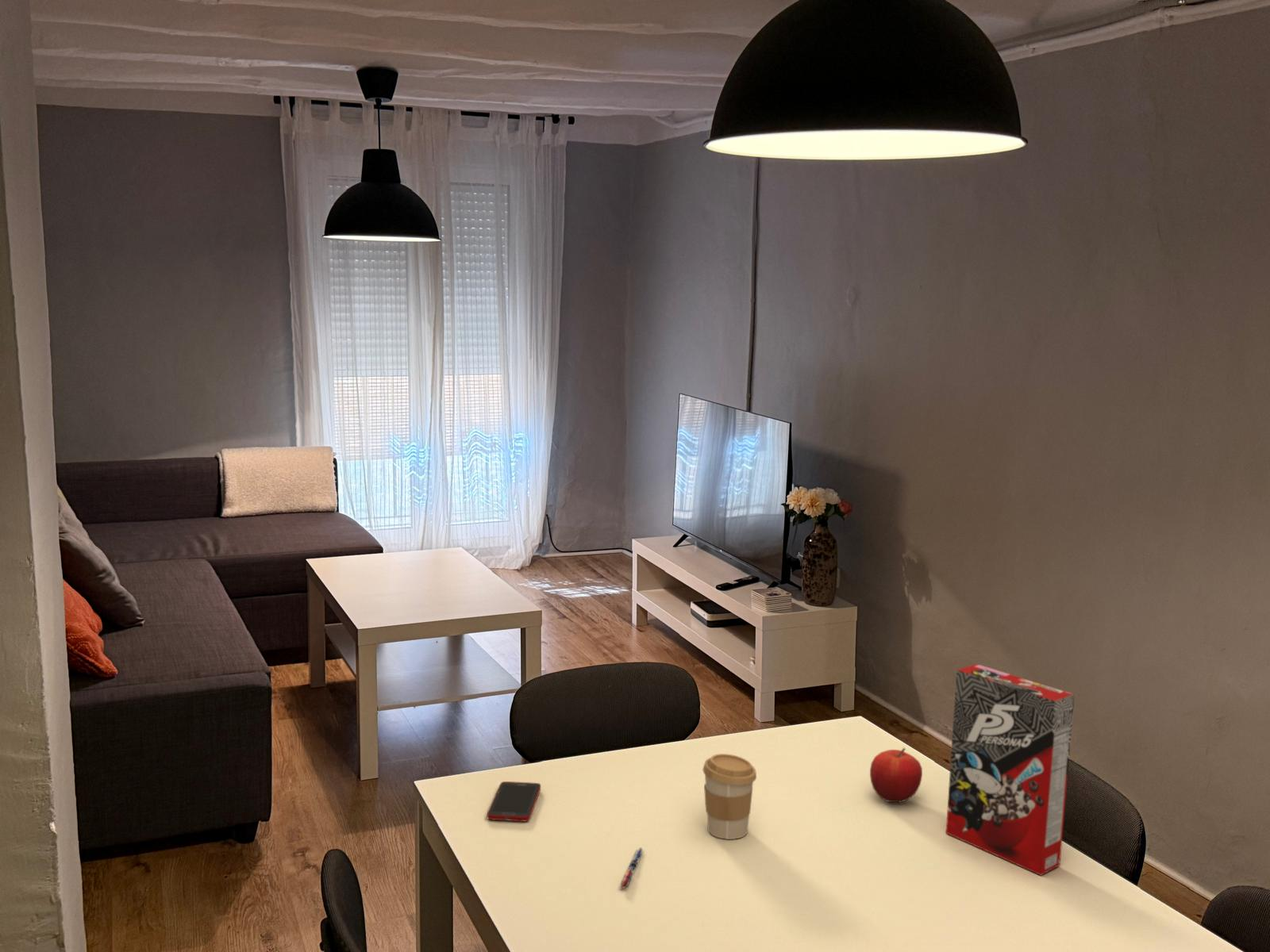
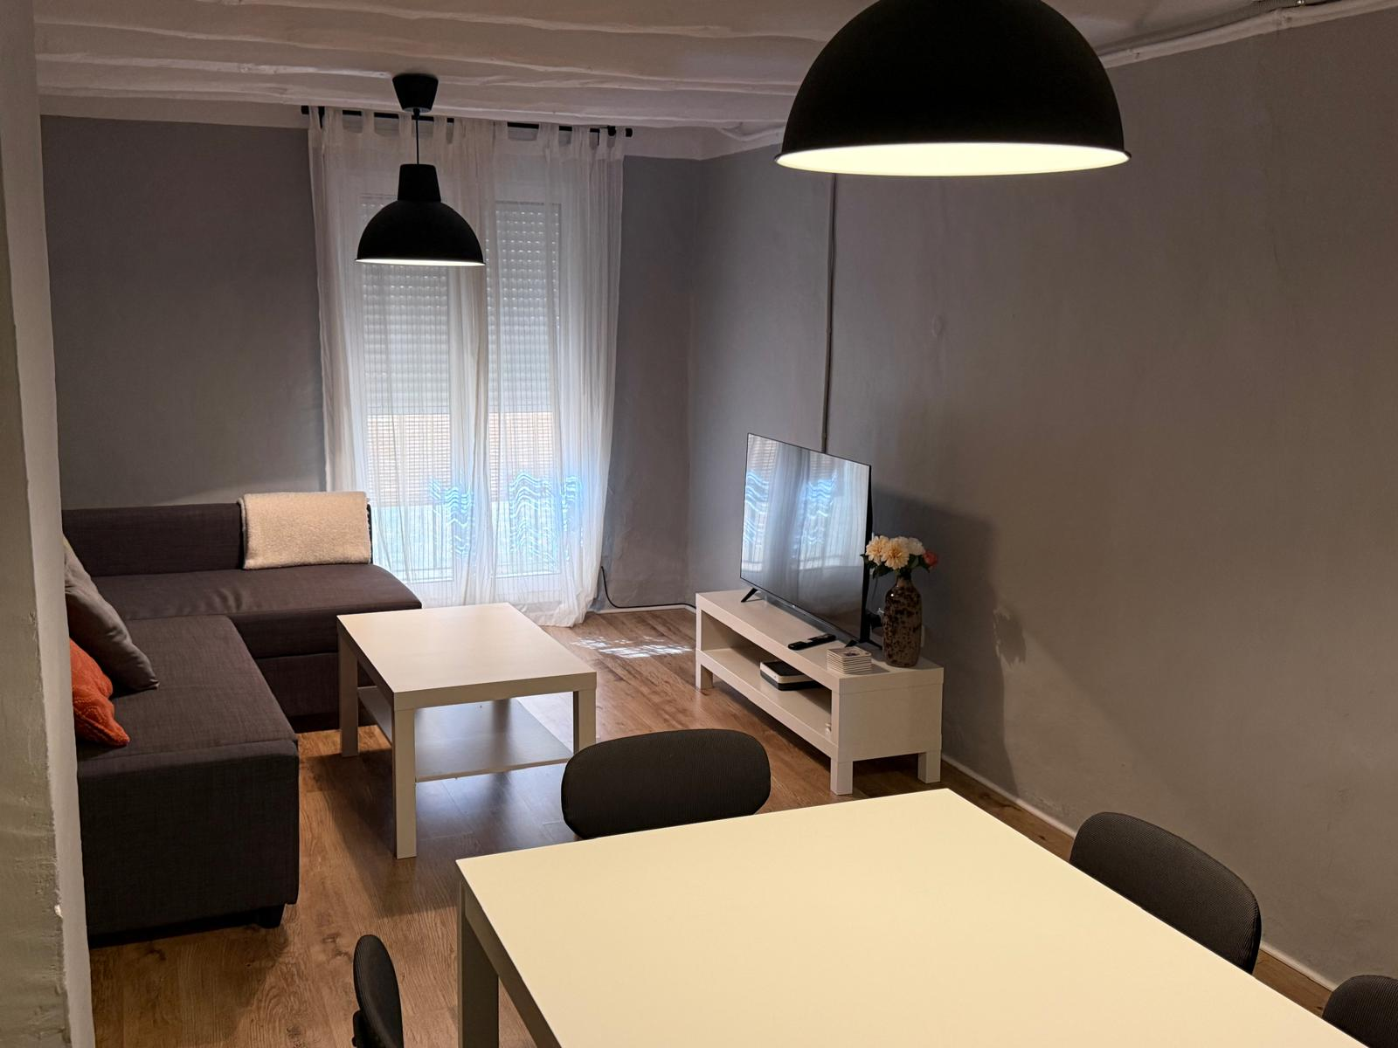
- fruit [869,747,923,803]
- pen [618,846,645,889]
- cereal box [945,663,1076,877]
- coffee cup [702,753,757,840]
- cell phone [487,781,541,822]
